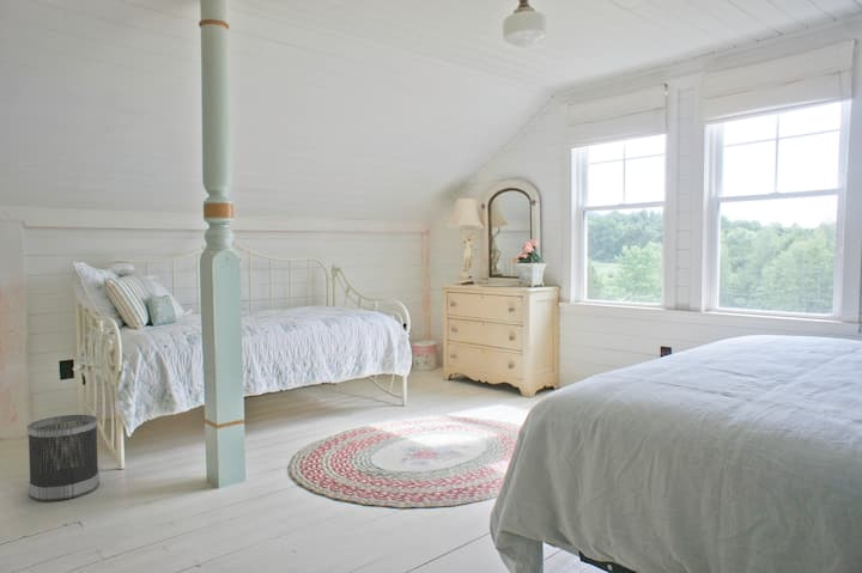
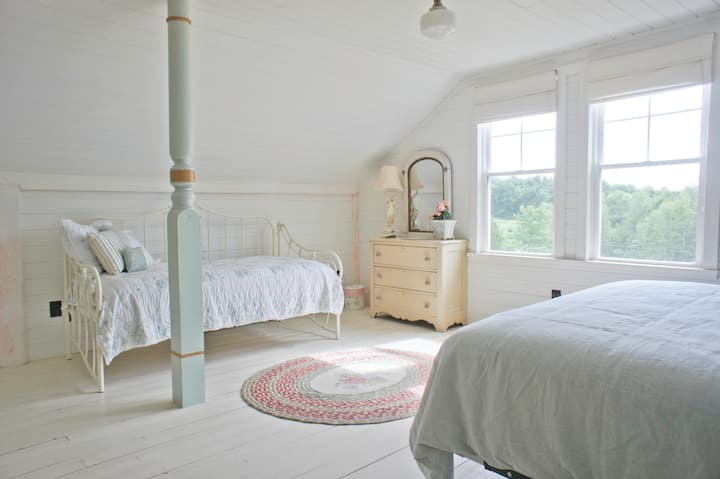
- wastebasket [26,414,101,502]
